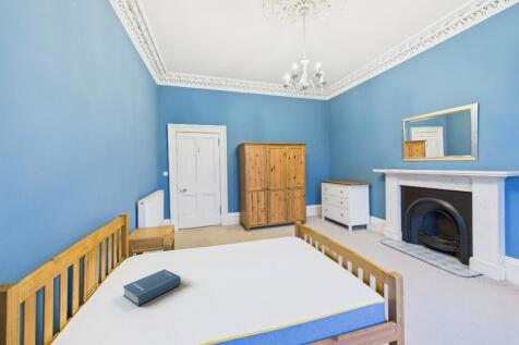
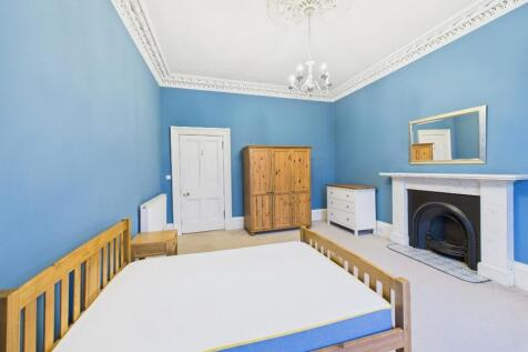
- hardback book [122,268,182,307]
